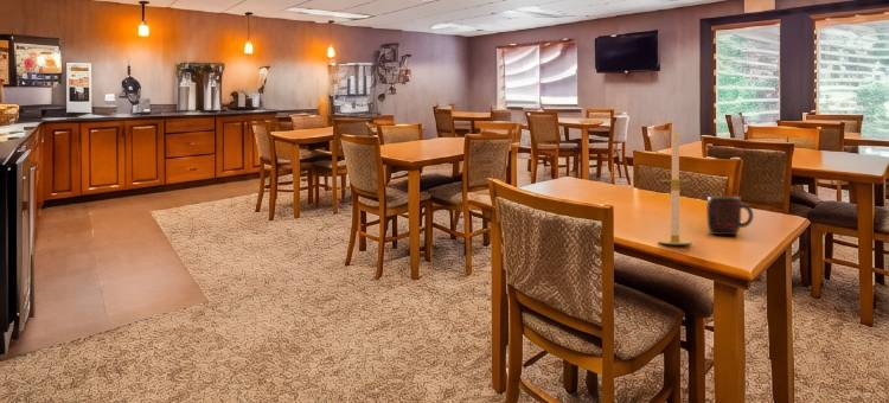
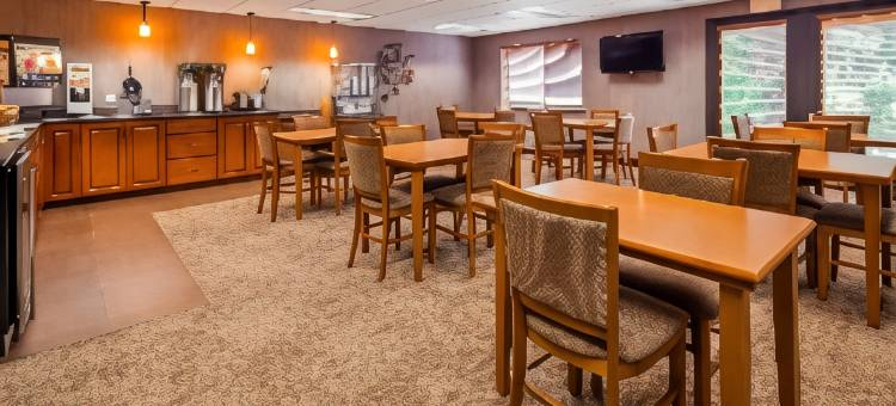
- mug [705,196,755,236]
- candle [658,127,693,245]
